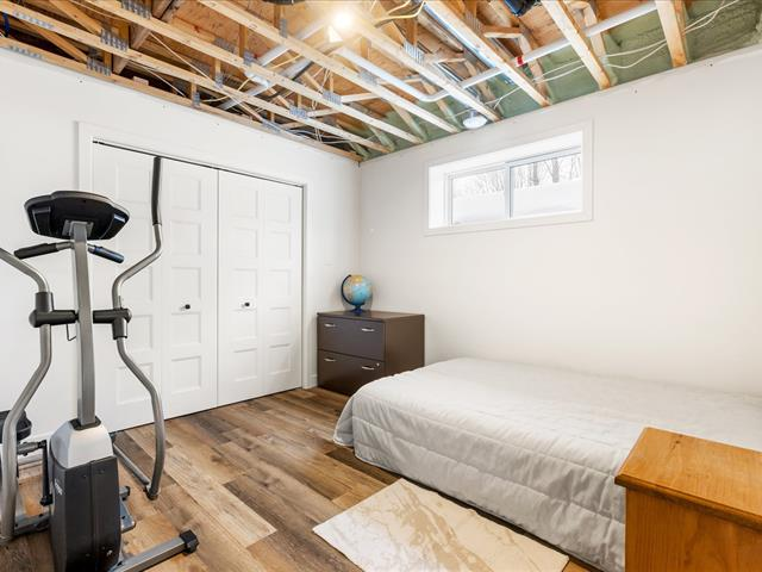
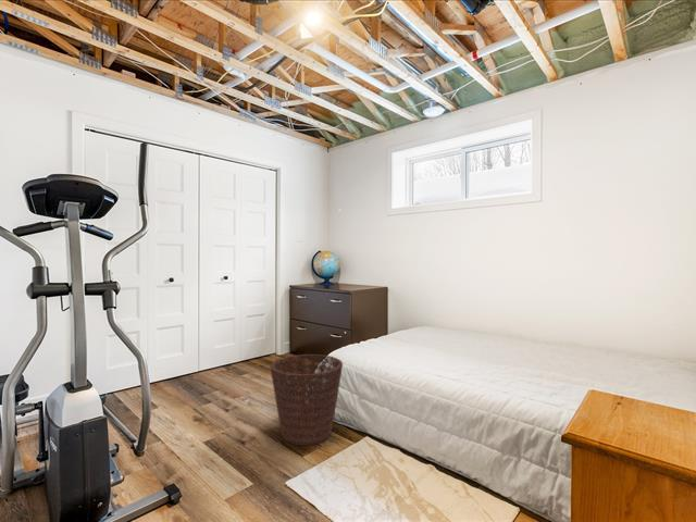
+ basket [269,353,344,446]
